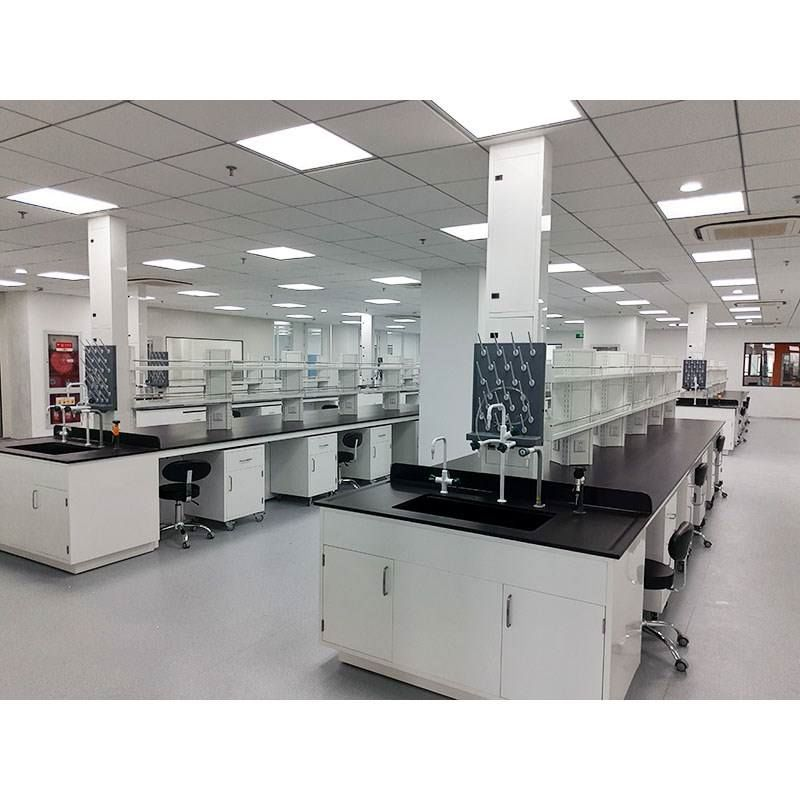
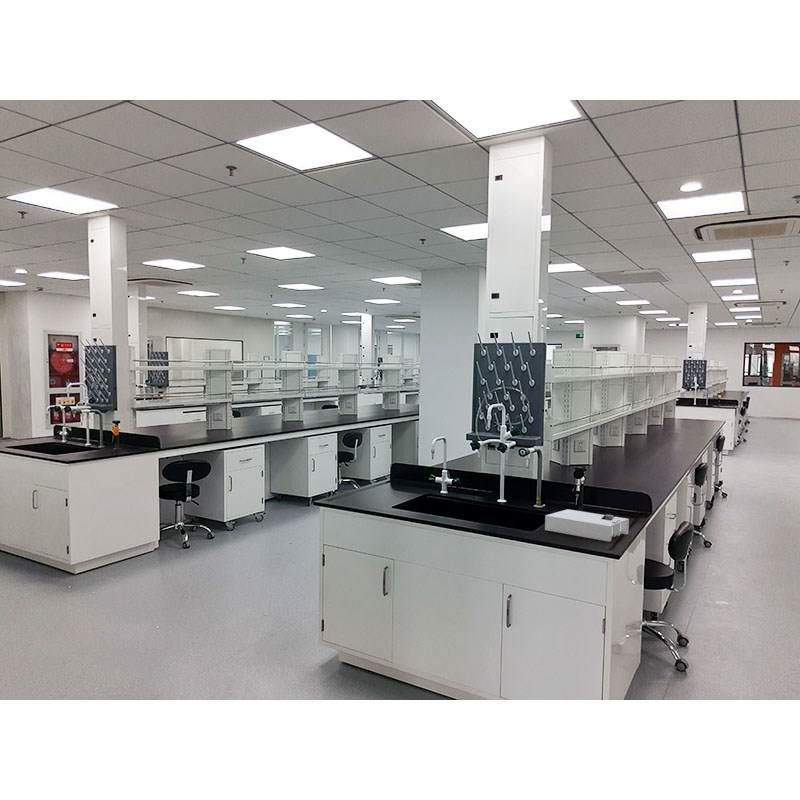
+ tissue dispenser [544,508,630,543]
